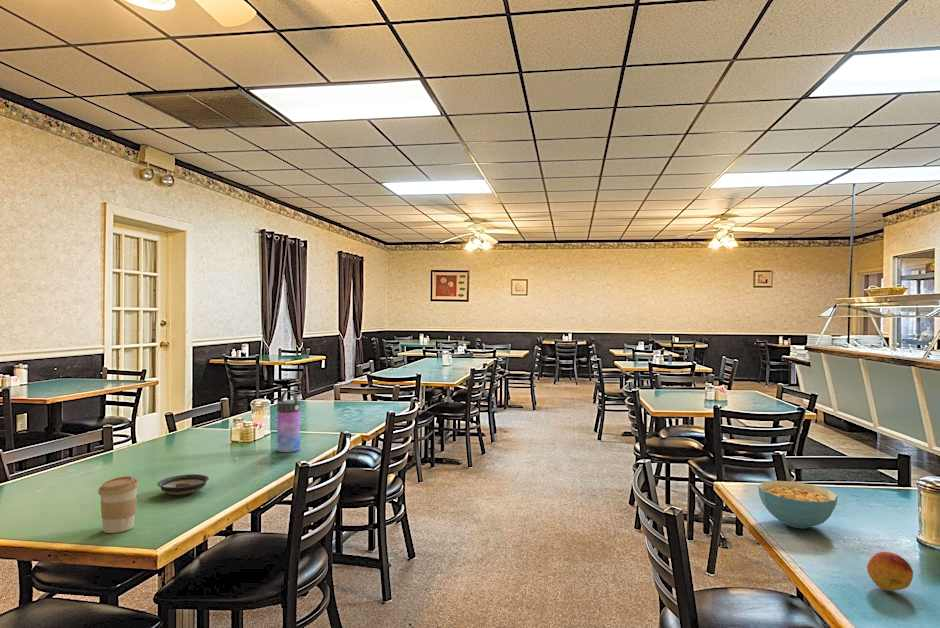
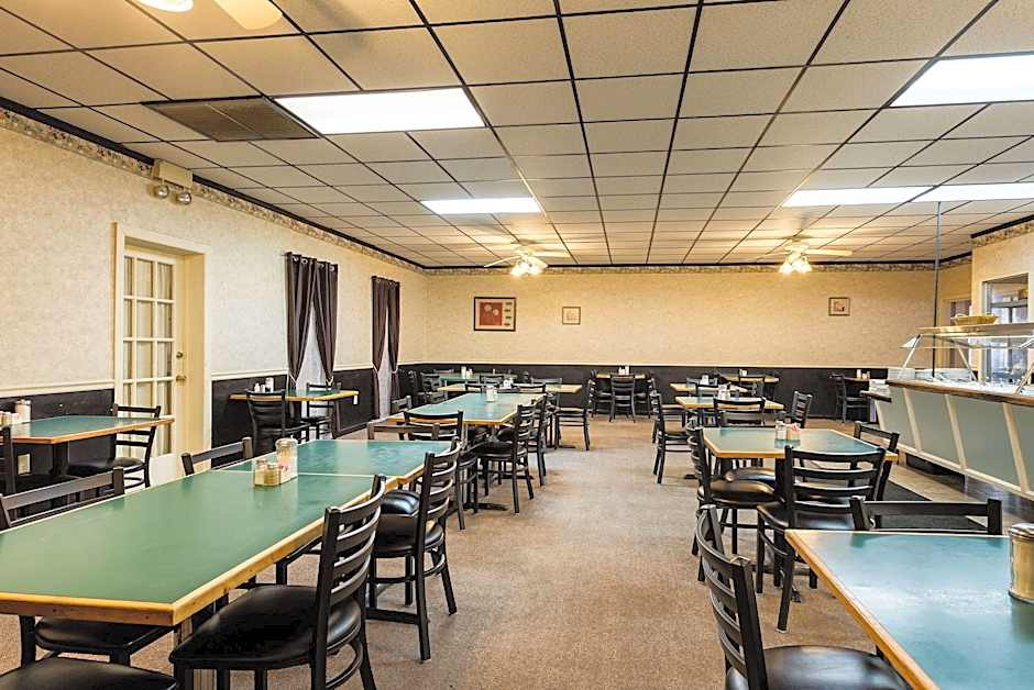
- coffee cup [97,475,140,534]
- cereal bowl [757,480,839,530]
- saucer [157,473,210,496]
- water bottle [276,390,301,453]
- fruit [866,551,914,592]
